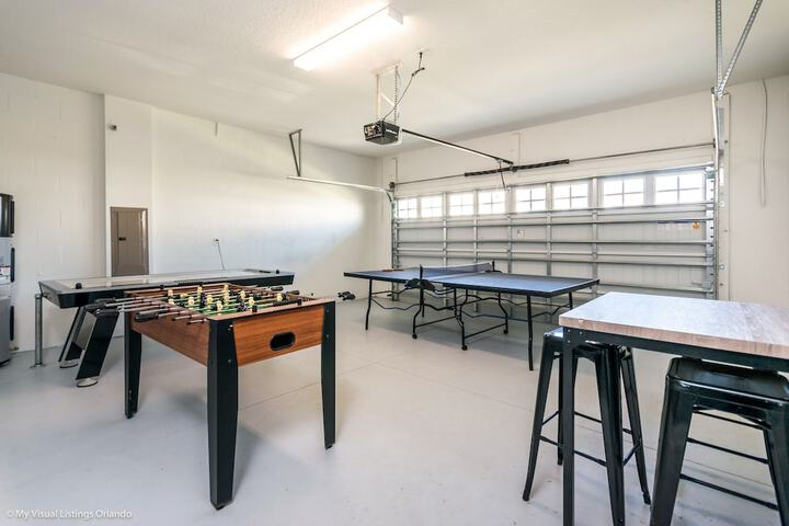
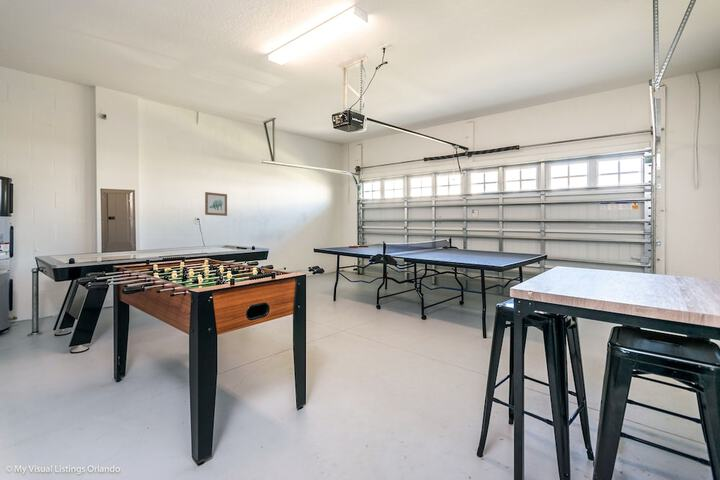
+ wall art [204,191,228,217]
